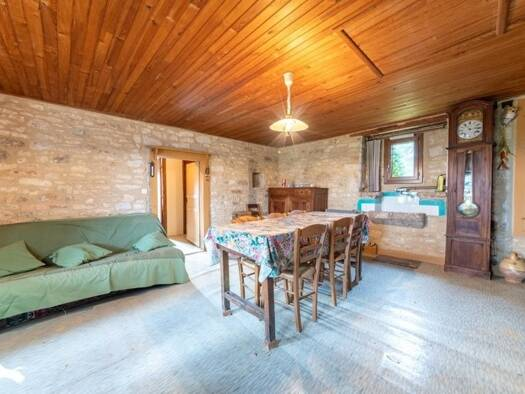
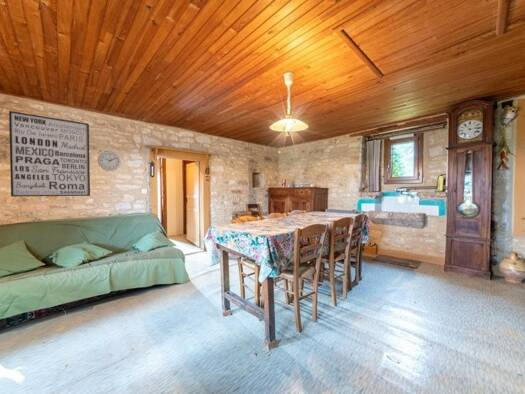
+ wall art [8,110,91,198]
+ wall clock [97,150,122,172]
